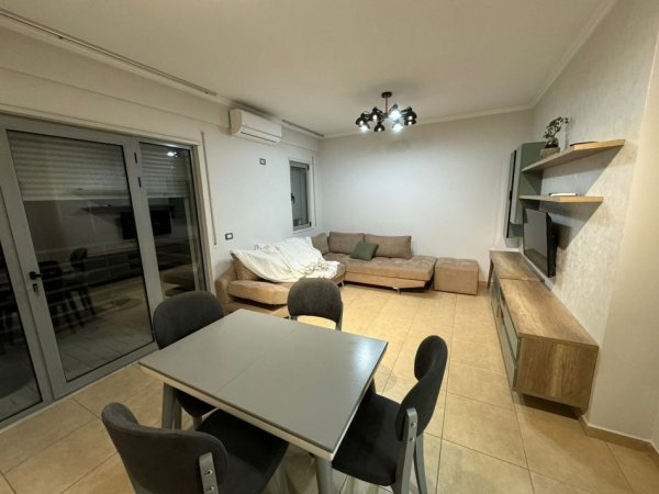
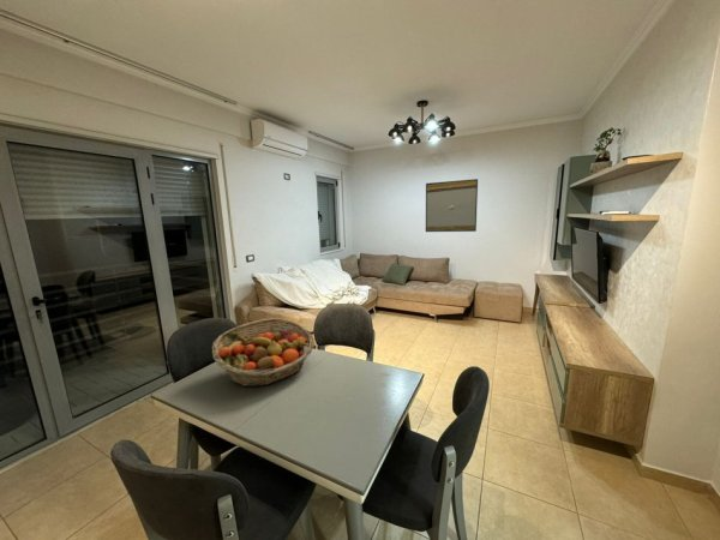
+ fruit basket [211,317,316,388]
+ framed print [425,178,479,233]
